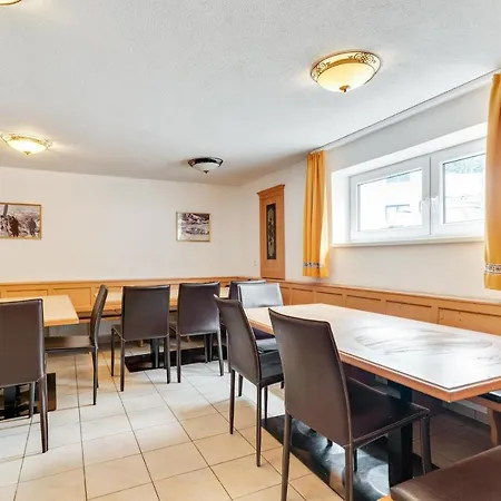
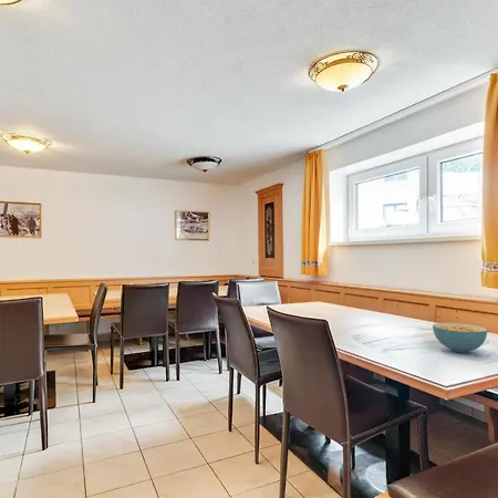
+ cereal bowl [432,322,488,354]
